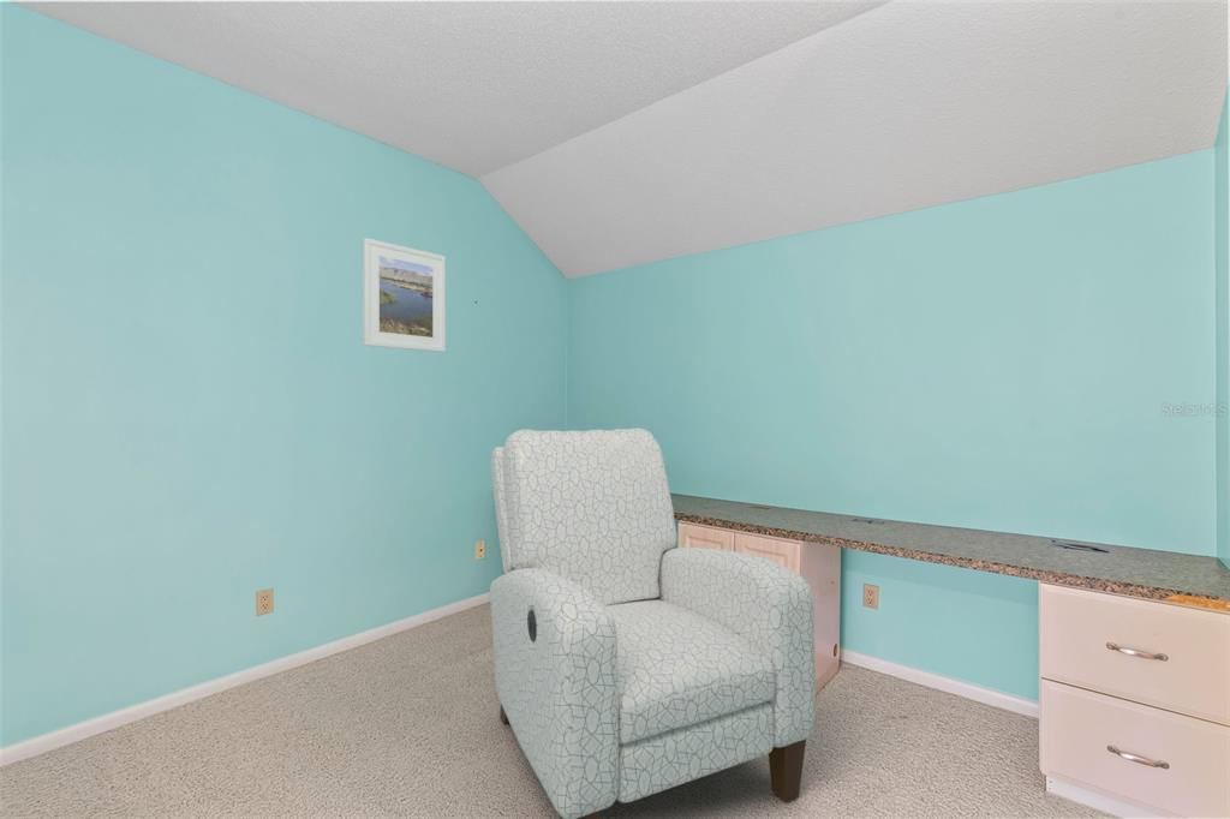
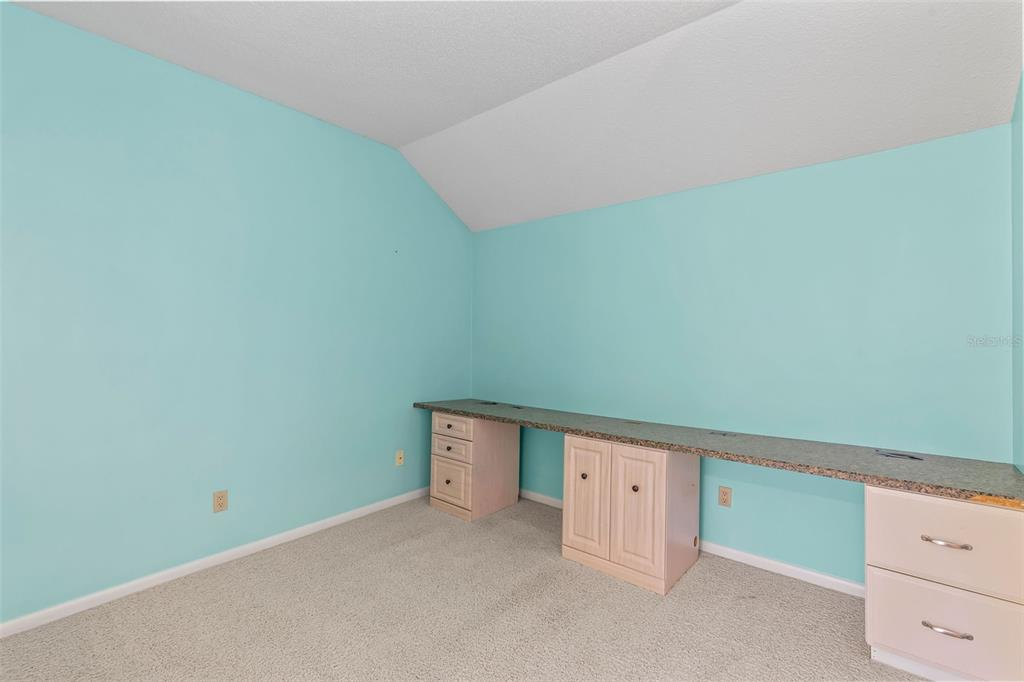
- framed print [362,237,447,353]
- chair [489,428,817,819]
